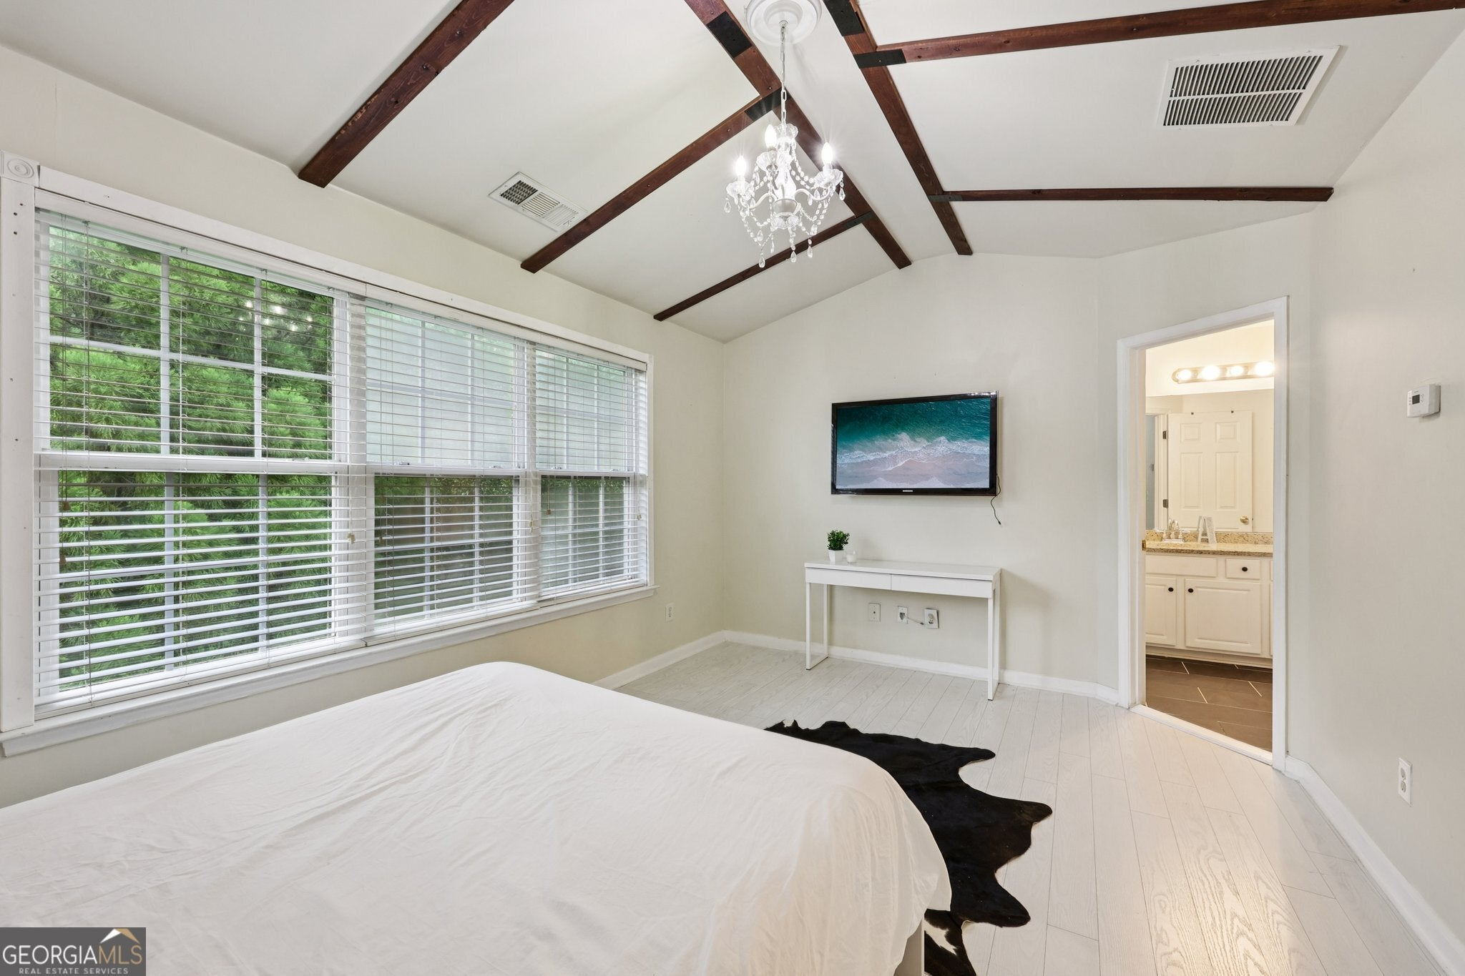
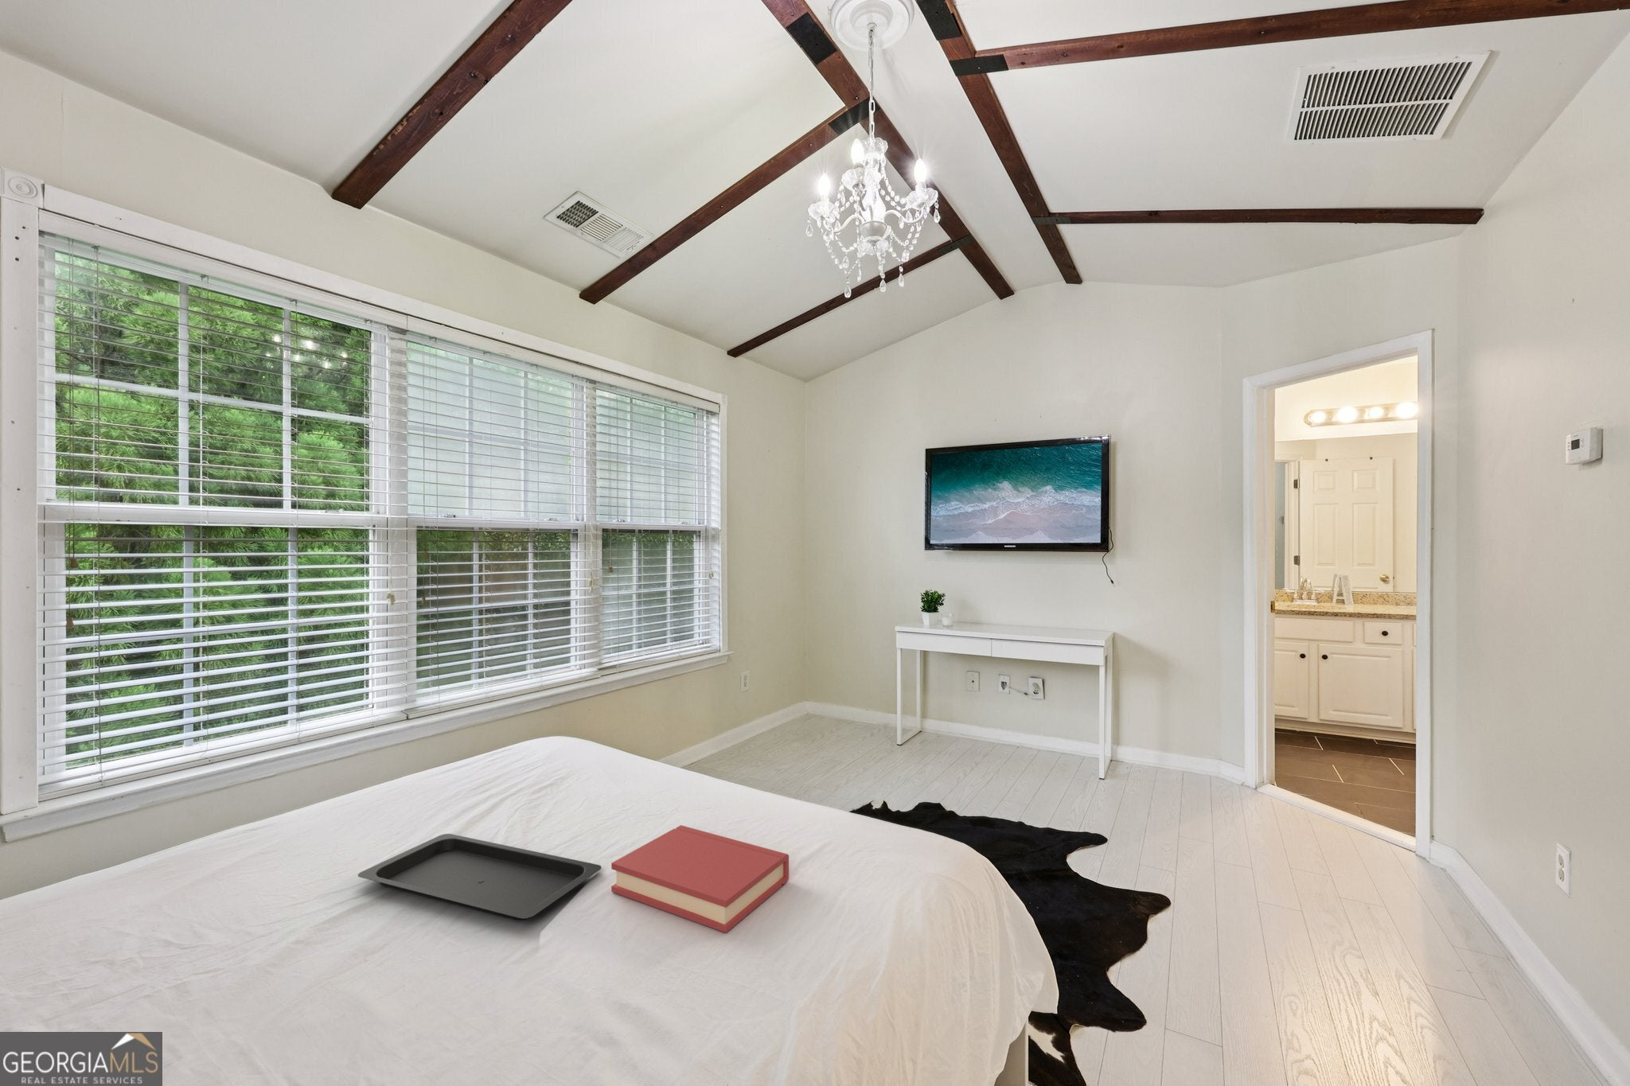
+ hardback book [611,824,789,933]
+ serving tray [358,833,602,920]
